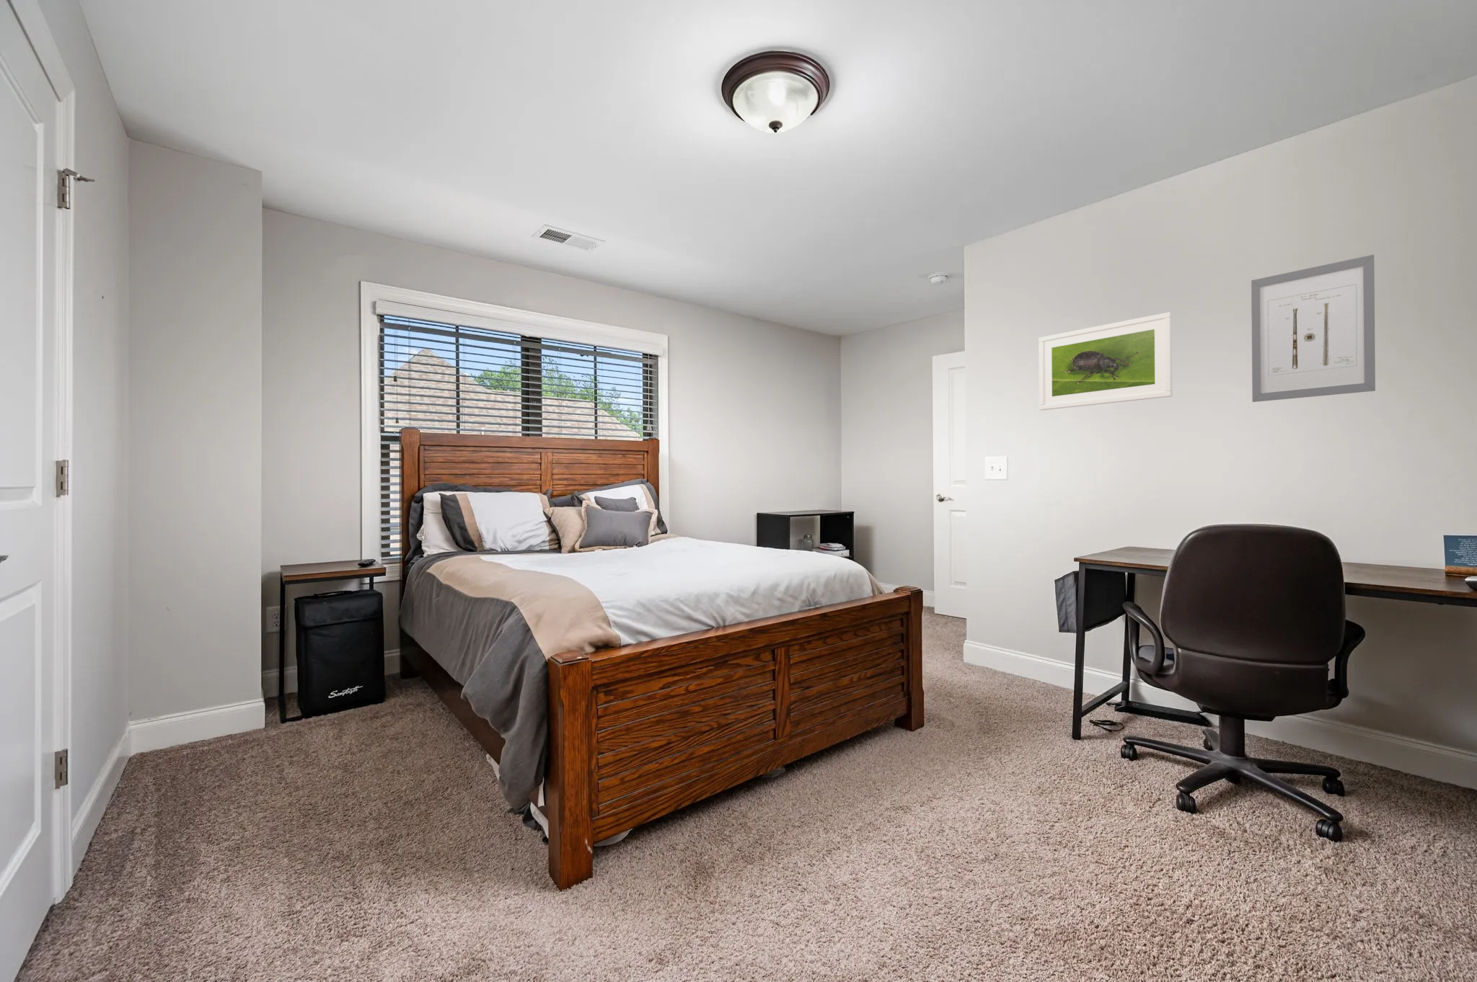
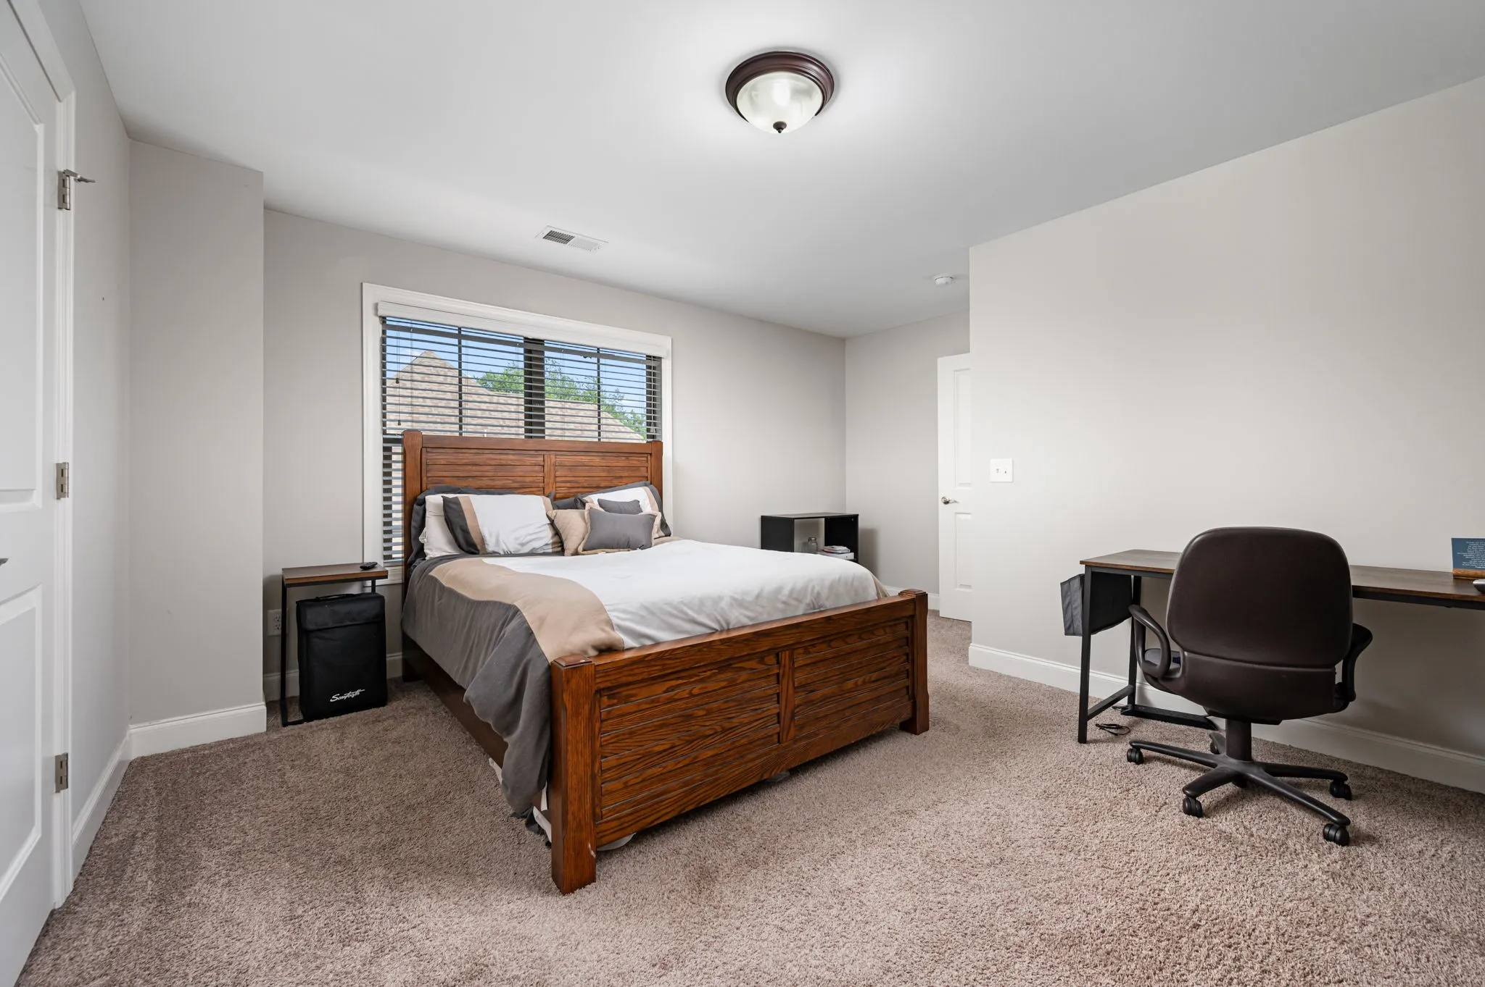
- wall art [1250,253,1376,402]
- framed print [1038,311,1172,411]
